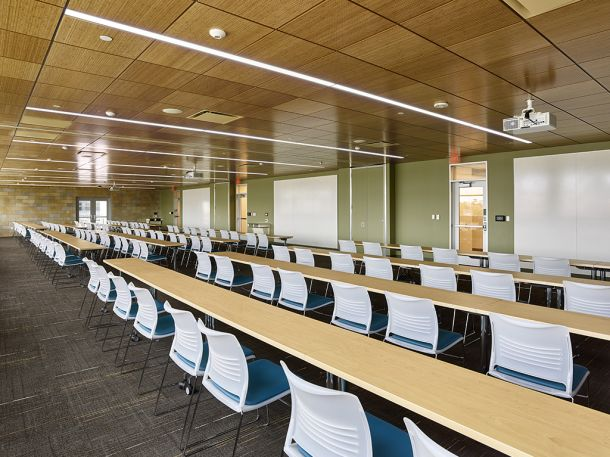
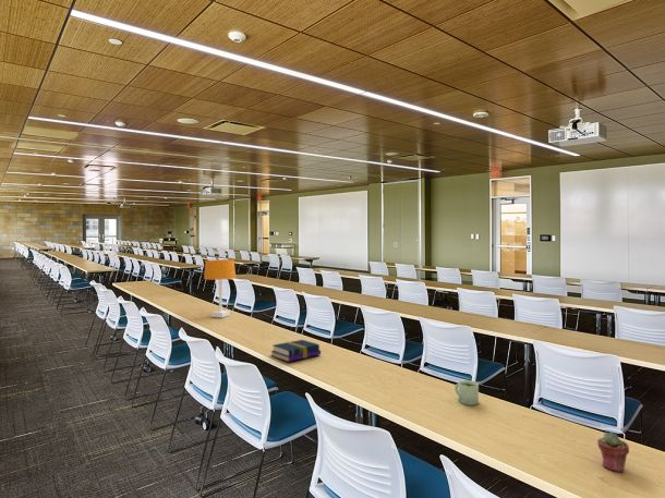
+ mug [454,379,480,406]
+ potted succulent [596,432,630,473]
+ desk lamp [203,258,237,319]
+ book [269,339,322,363]
